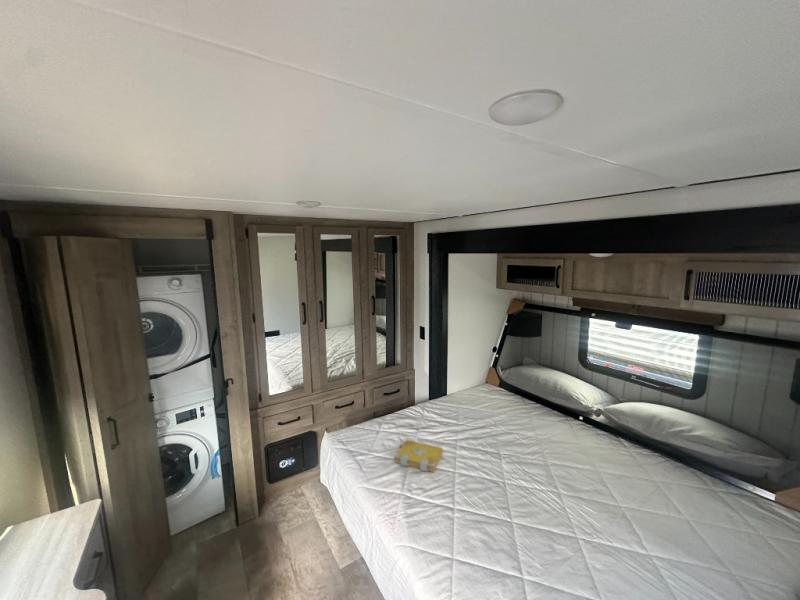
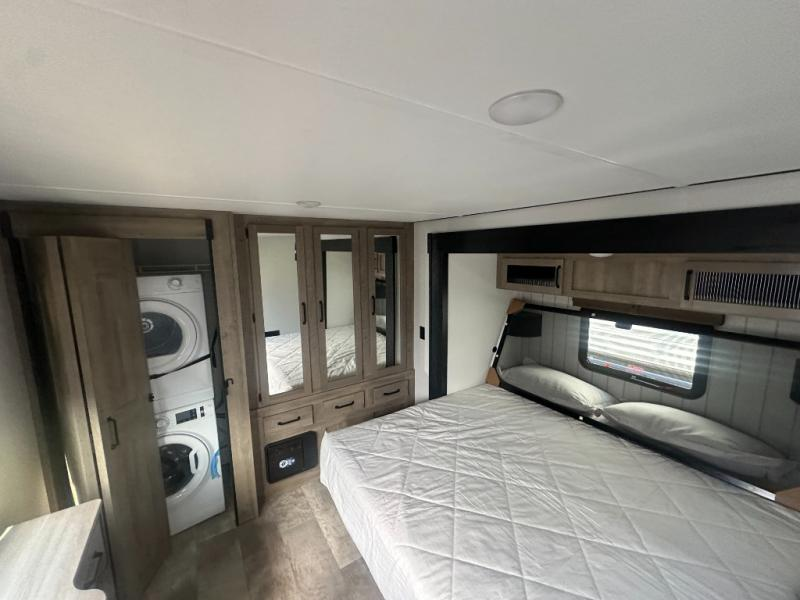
- spell book [394,439,444,473]
